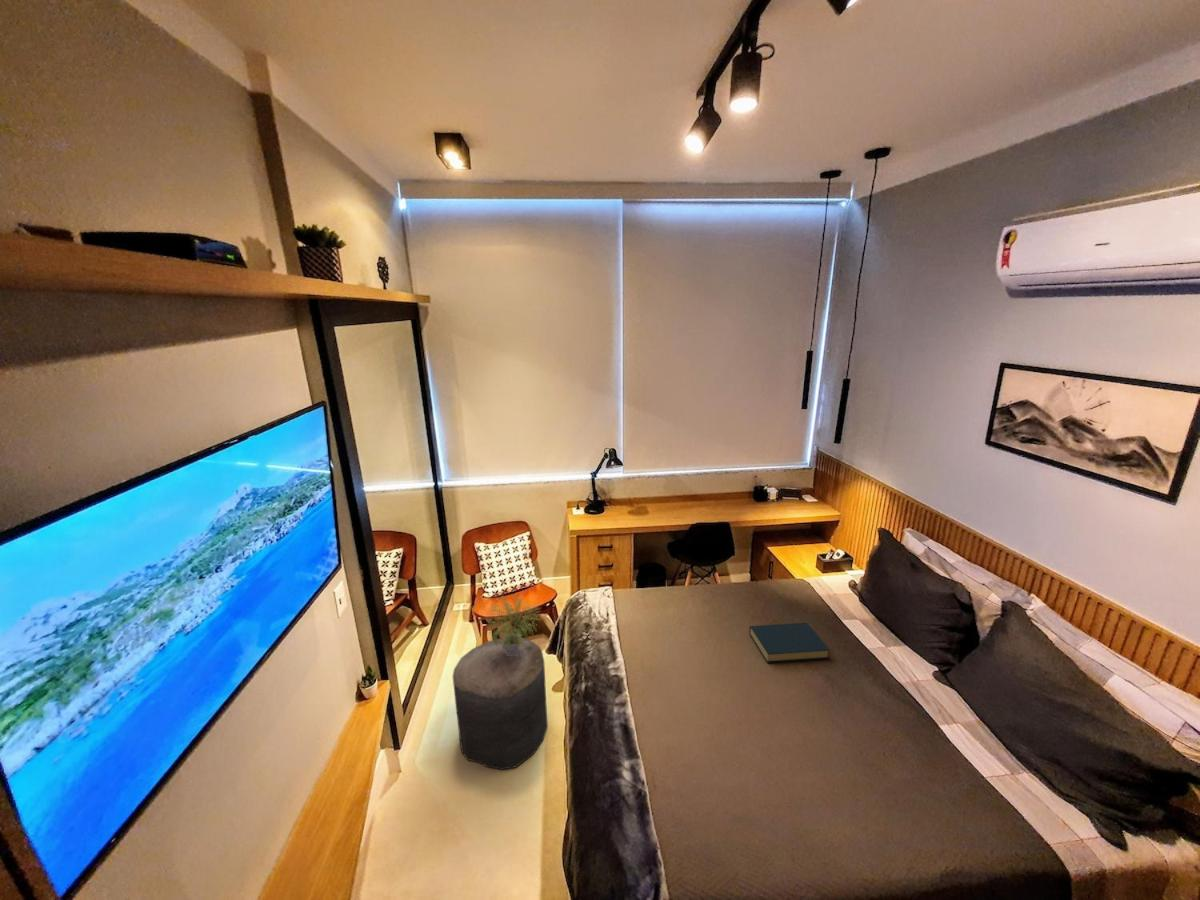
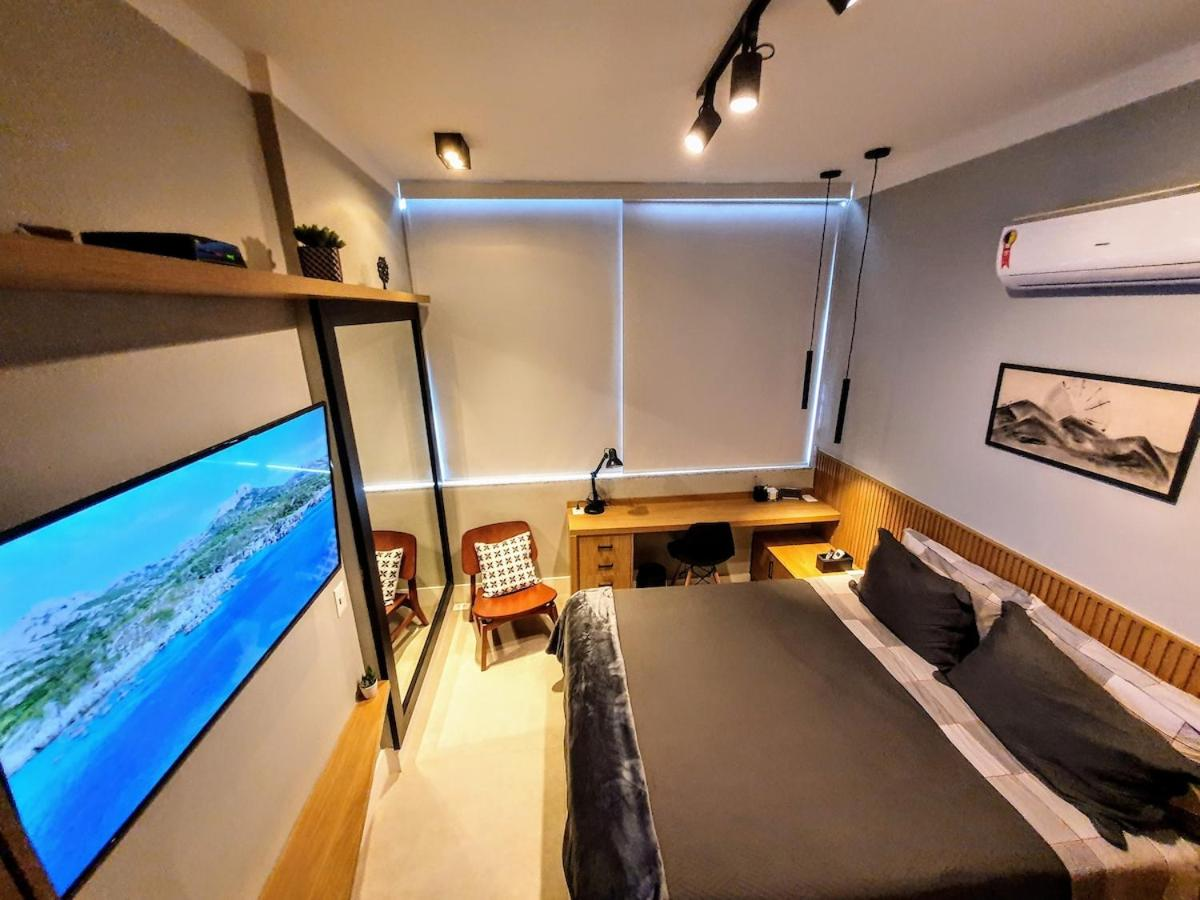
- stool [452,637,549,771]
- potted plant [483,592,542,656]
- hardback book [748,622,831,664]
